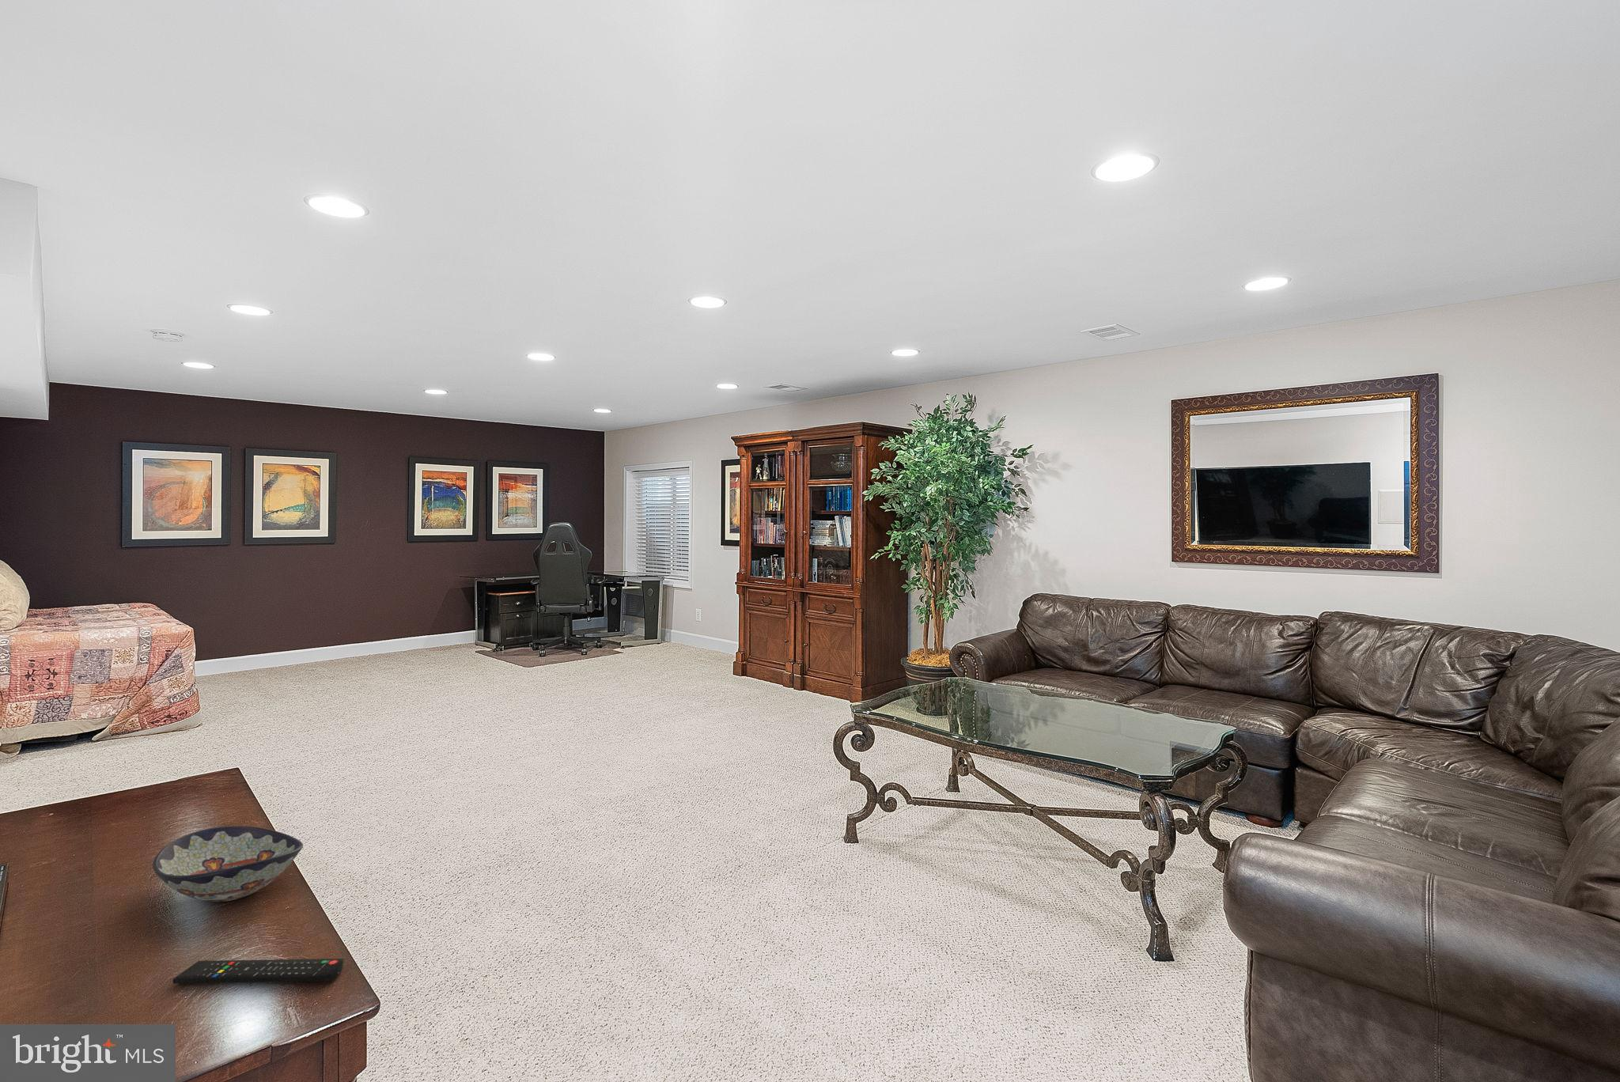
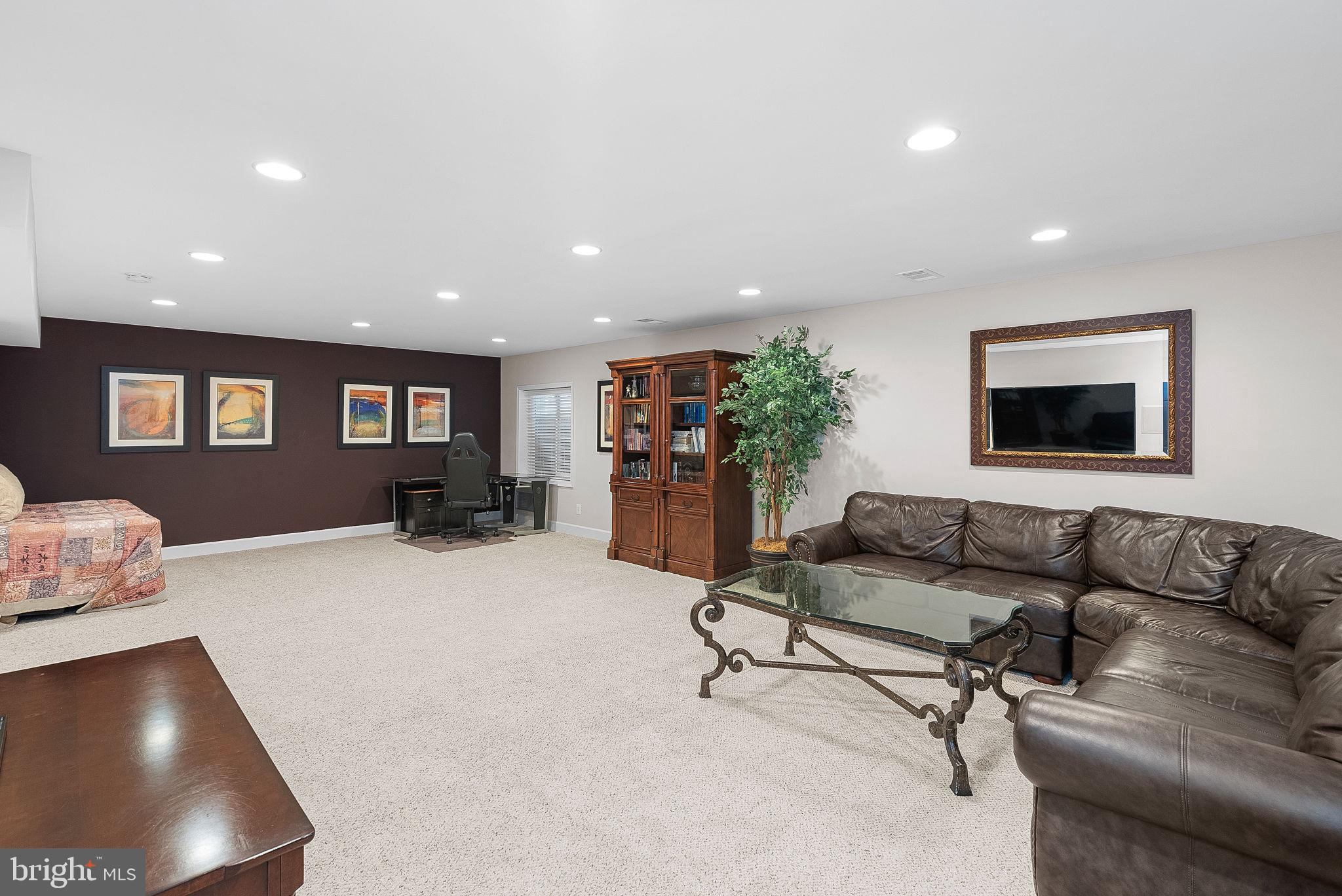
- remote control [173,958,345,984]
- decorative bowl [152,825,304,902]
